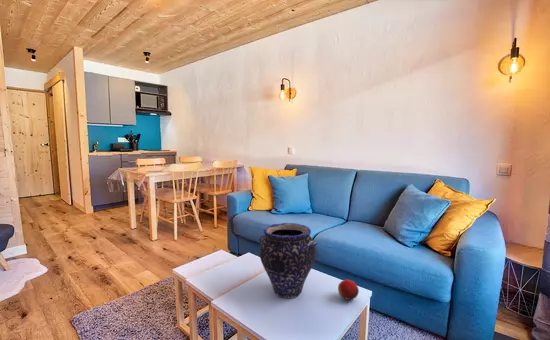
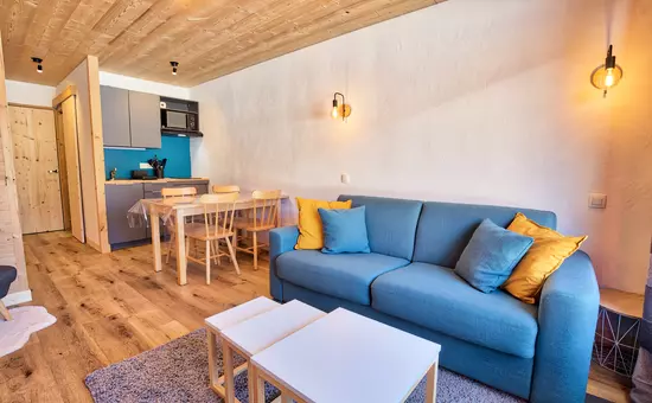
- fruit [337,279,360,301]
- vase [258,222,318,299]
